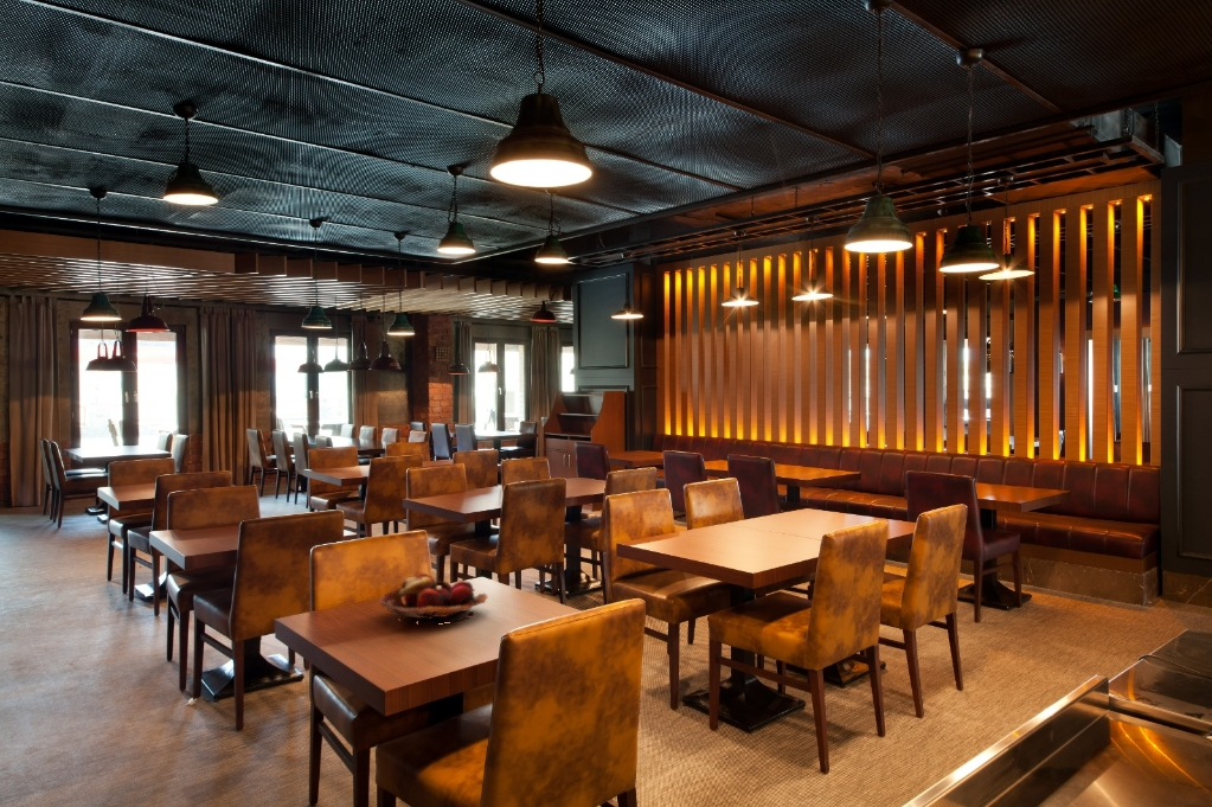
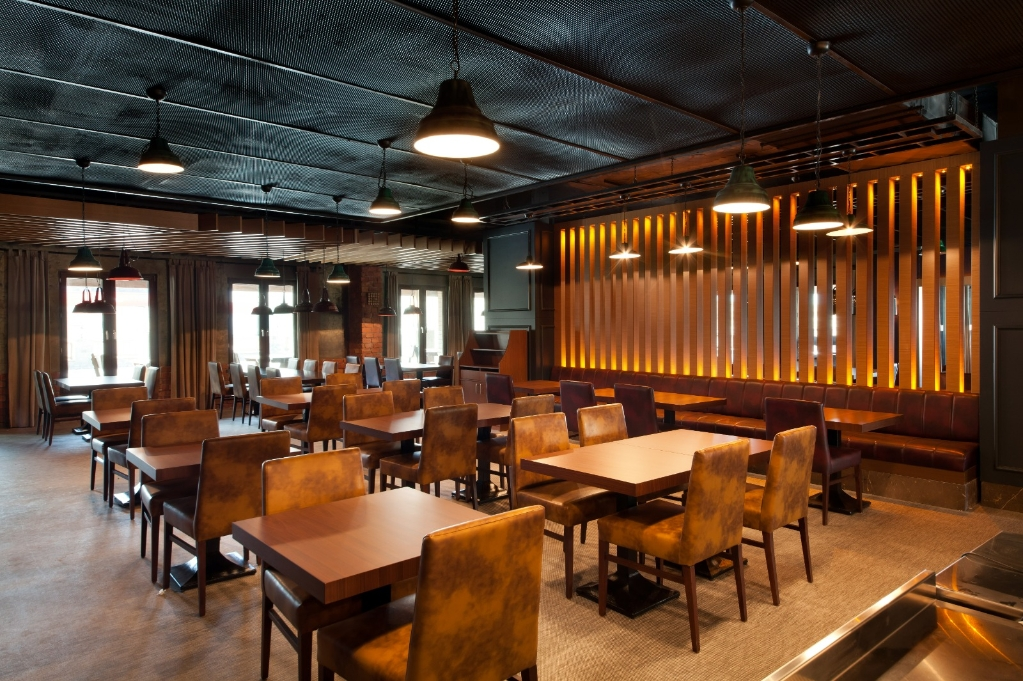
- fruit basket [379,572,488,626]
